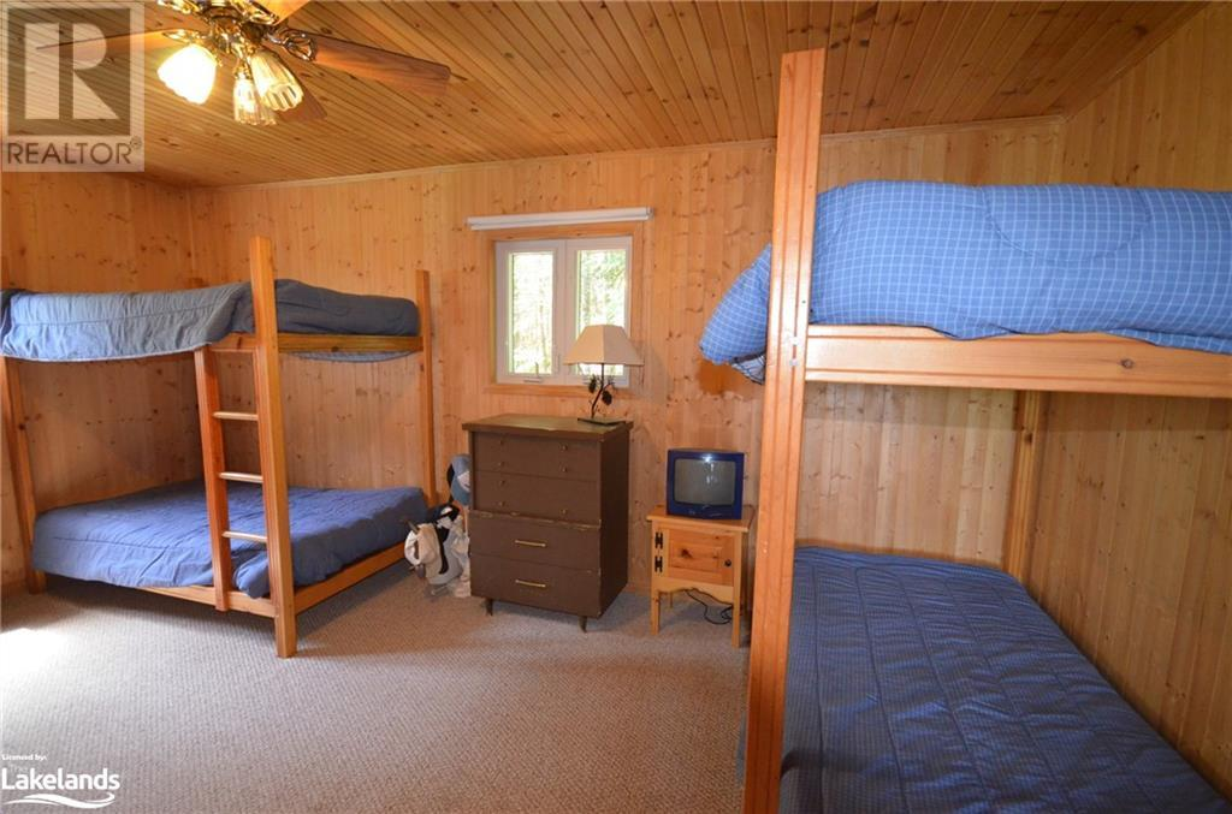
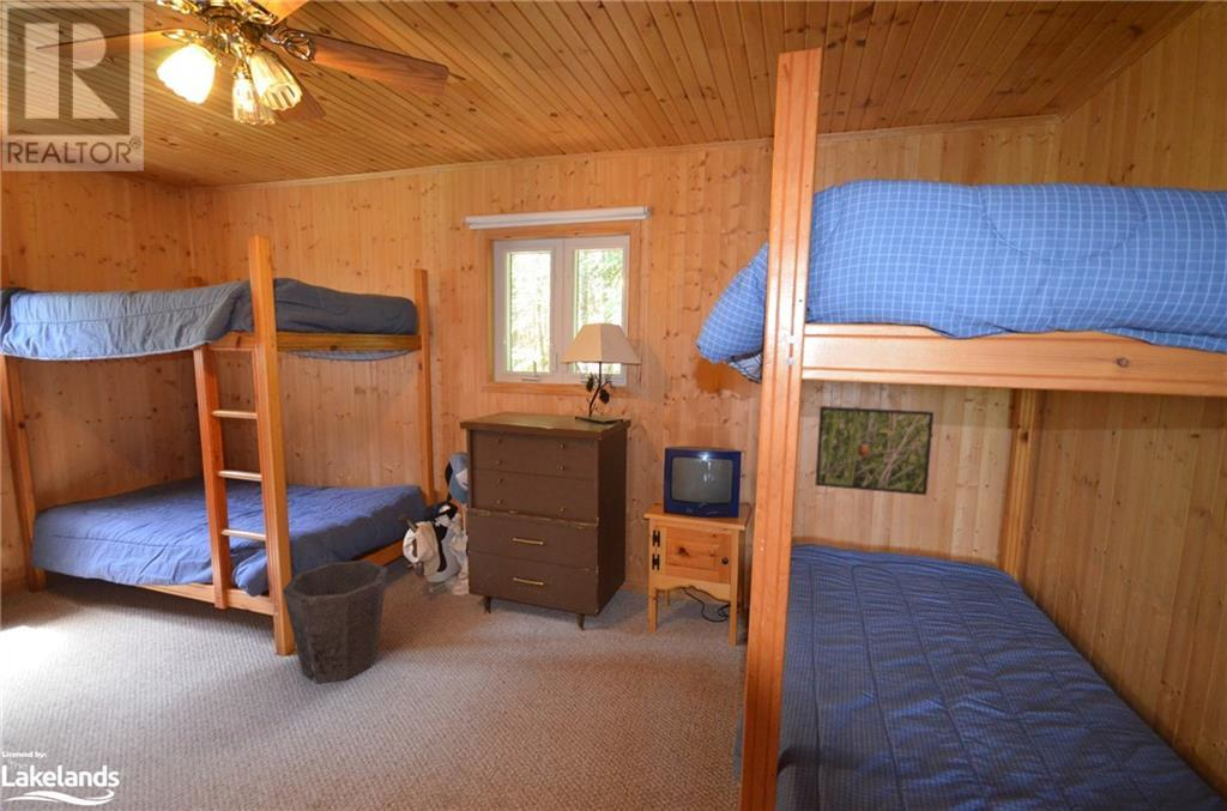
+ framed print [814,405,935,496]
+ waste bin [282,559,389,684]
